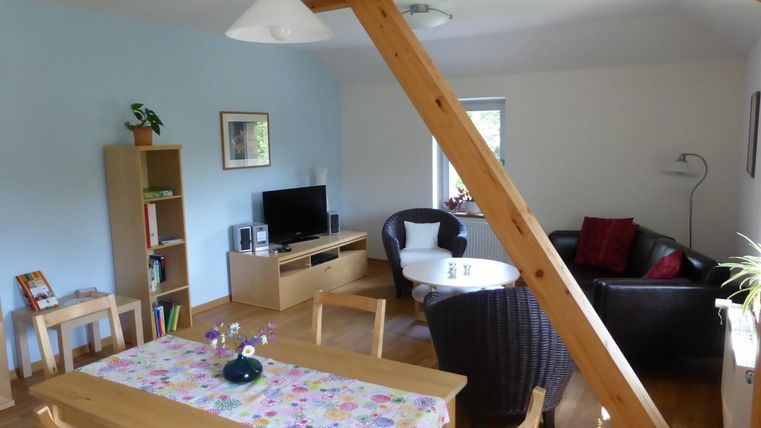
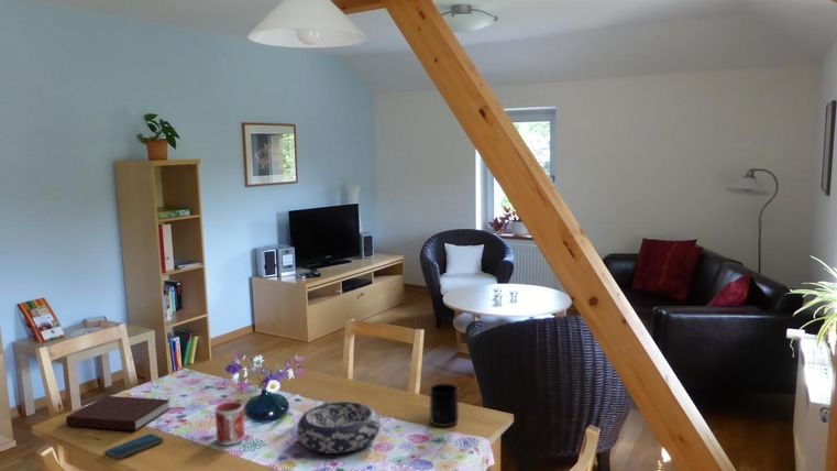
+ decorative bowl [296,401,381,454]
+ notebook [65,395,172,431]
+ mug [214,401,245,447]
+ mug [429,383,460,428]
+ smartphone [103,432,165,461]
